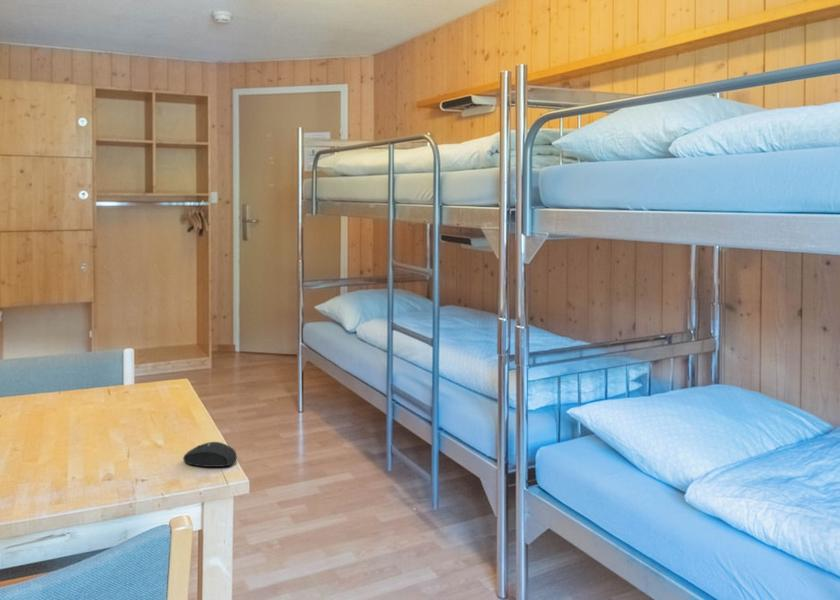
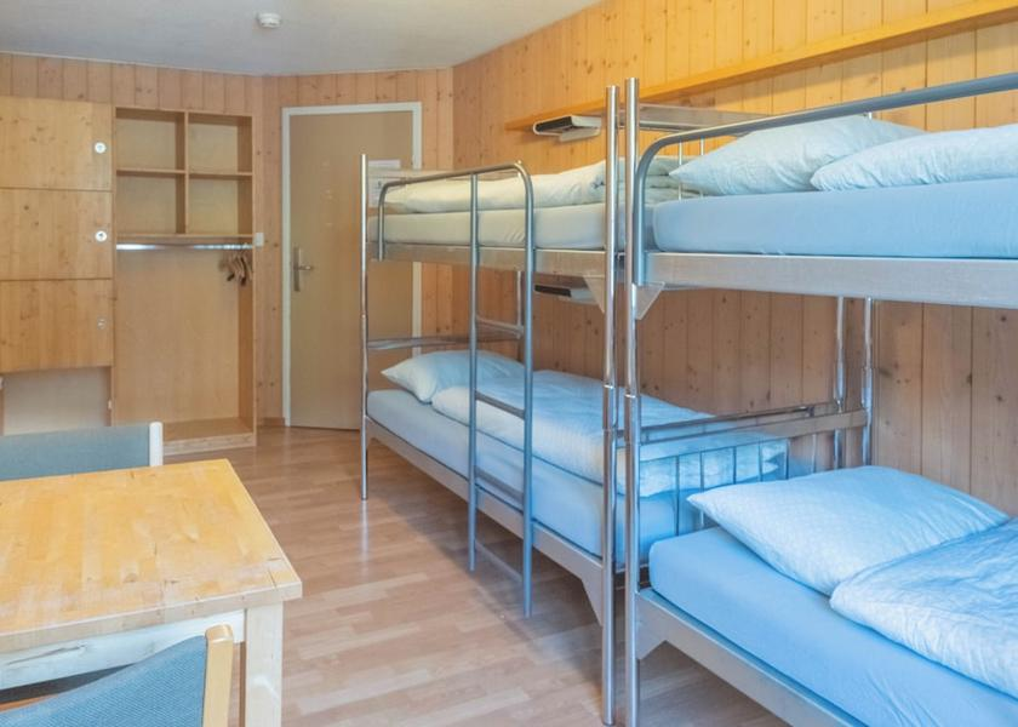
- mouse [182,441,238,468]
